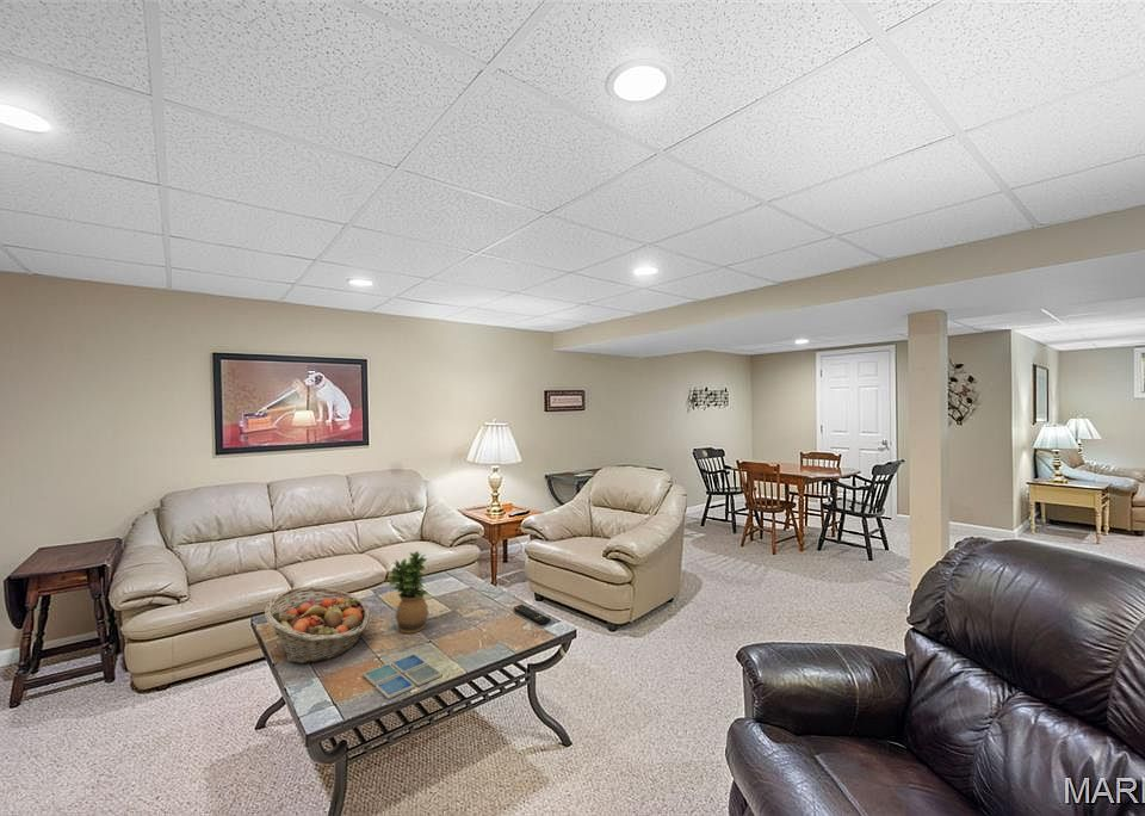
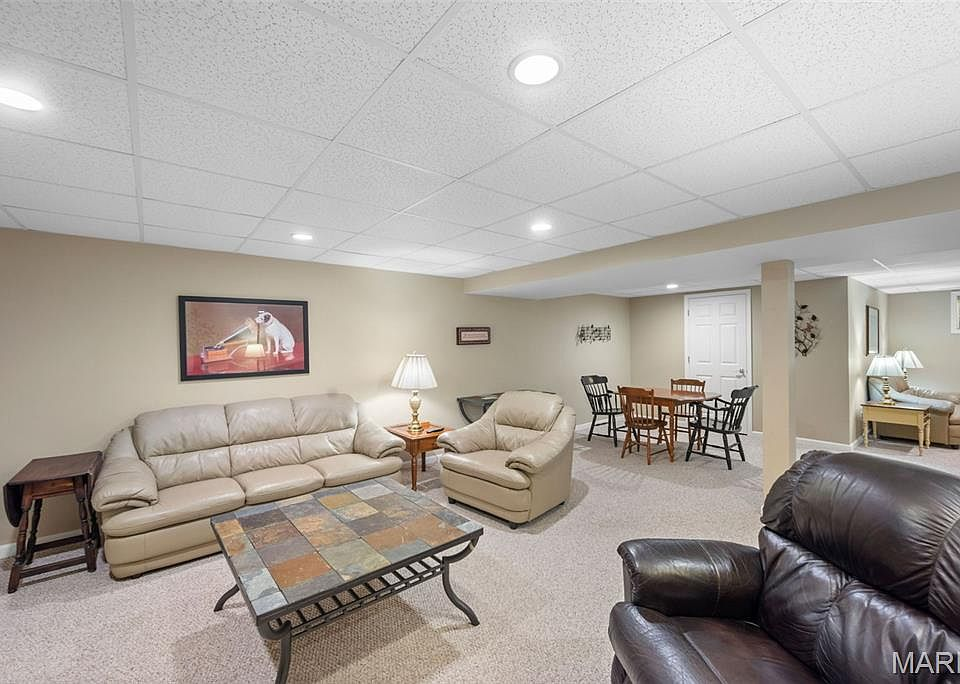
- drink coaster [361,653,444,700]
- remote control [513,604,552,626]
- potted plant [386,550,431,635]
- fruit basket [264,586,371,664]
